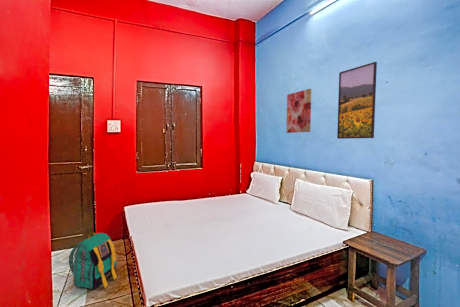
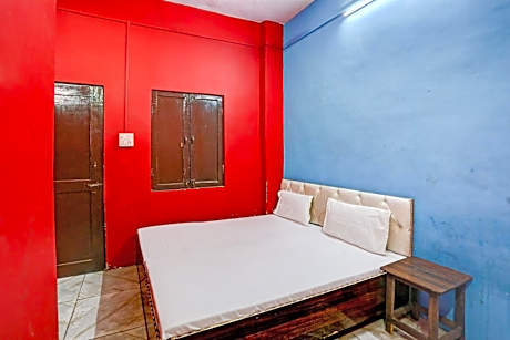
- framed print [336,61,378,140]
- backpack [68,232,118,290]
- wall art [285,88,312,134]
